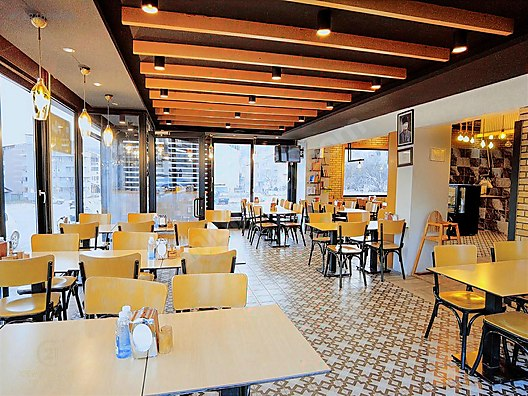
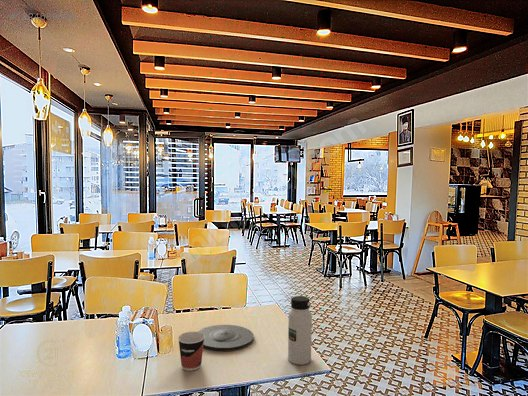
+ plate [197,324,255,352]
+ cup [177,331,205,372]
+ water bottle [287,295,313,366]
